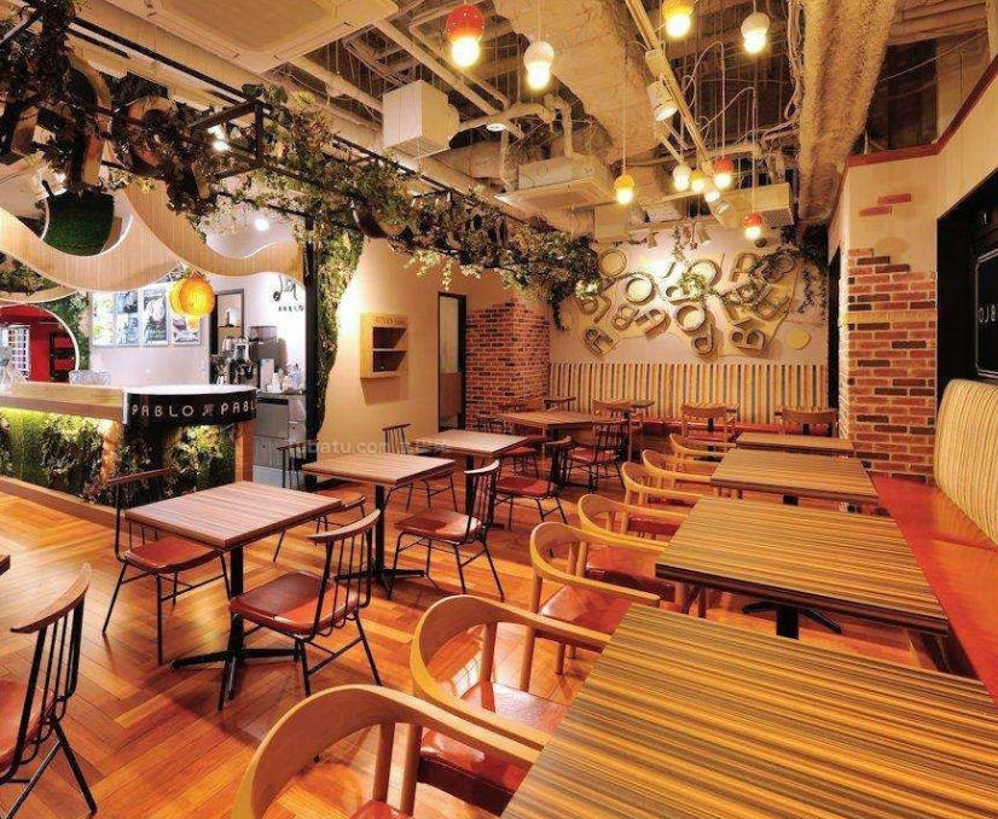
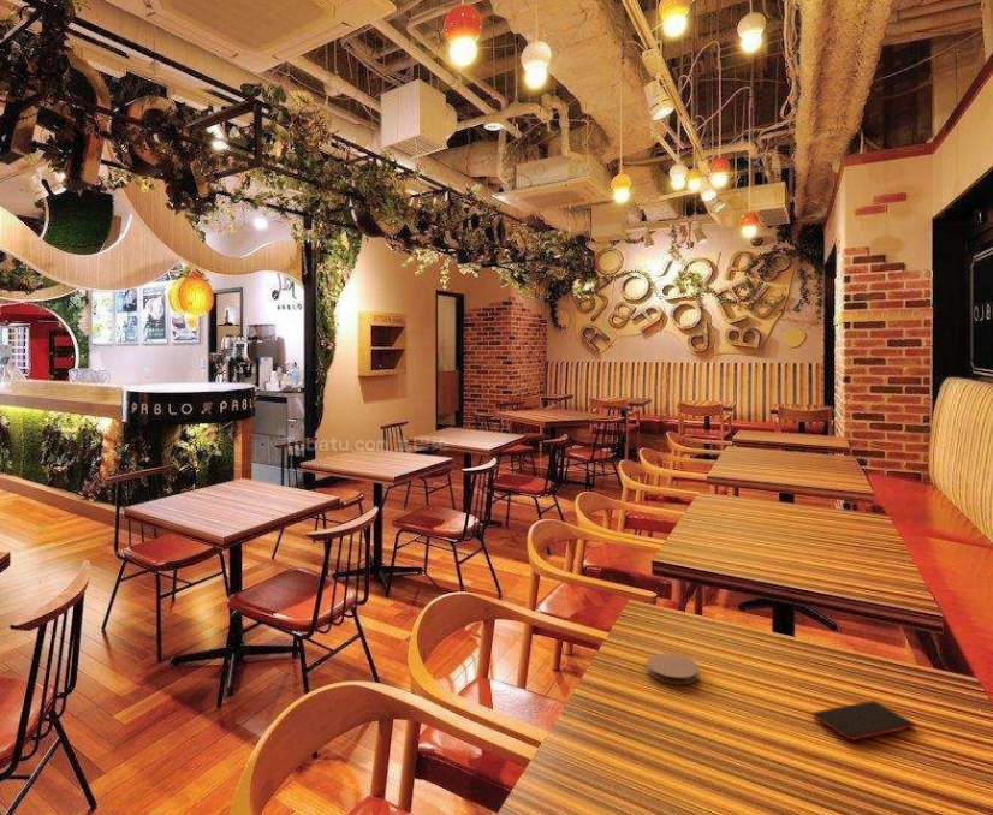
+ smartphone [811,700,917,740]
+ coaster [646,653,700,685]
